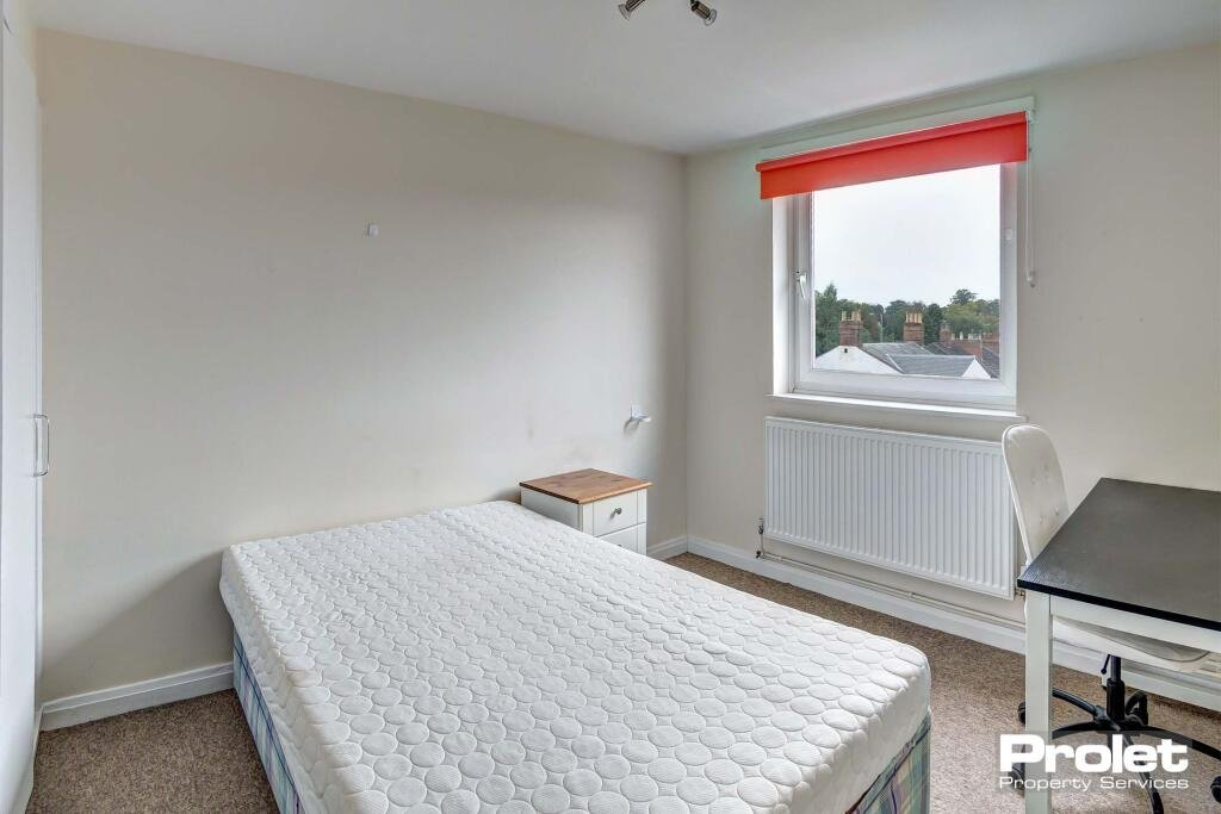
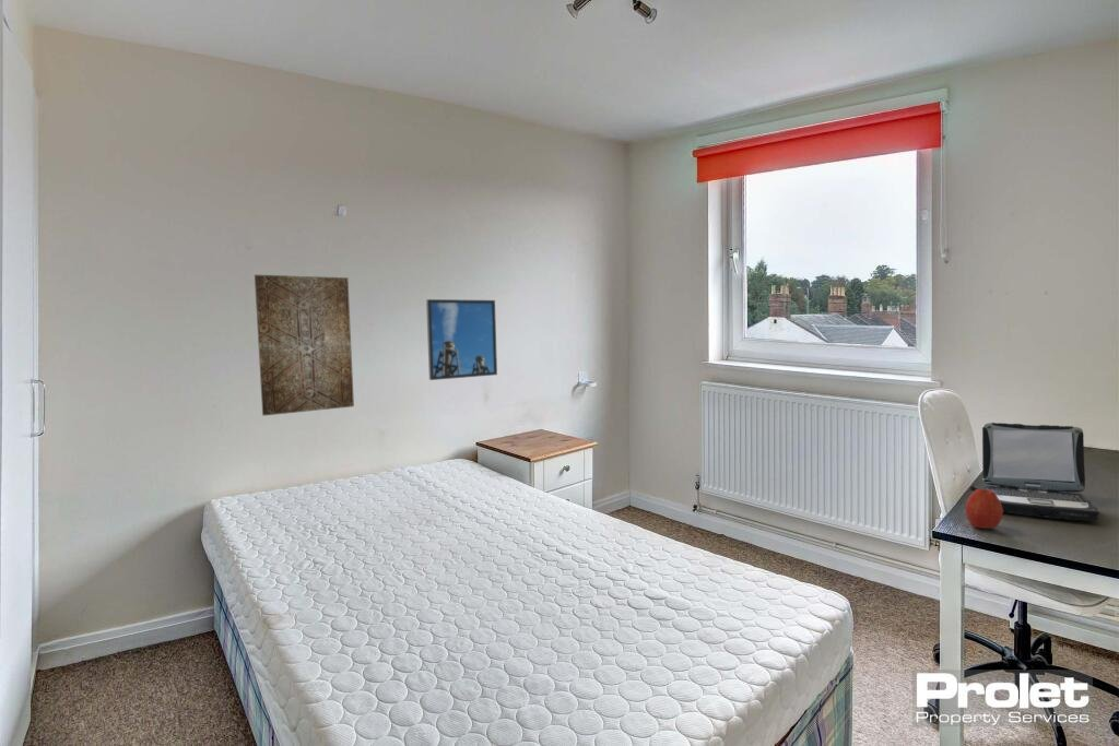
+ wall art [254,274,355,417]
+ apple [965,487,1004,530]
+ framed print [425,298,498,381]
+ laptop [969,422,1100,522]
